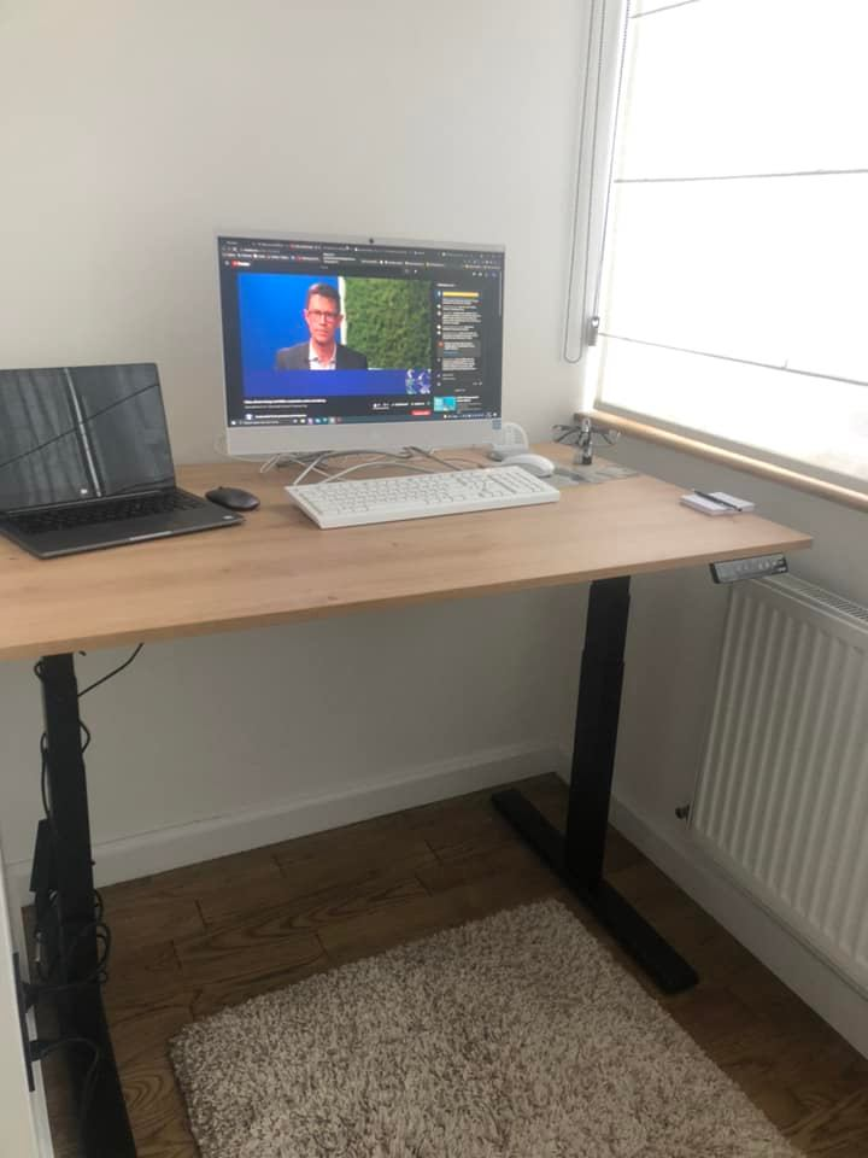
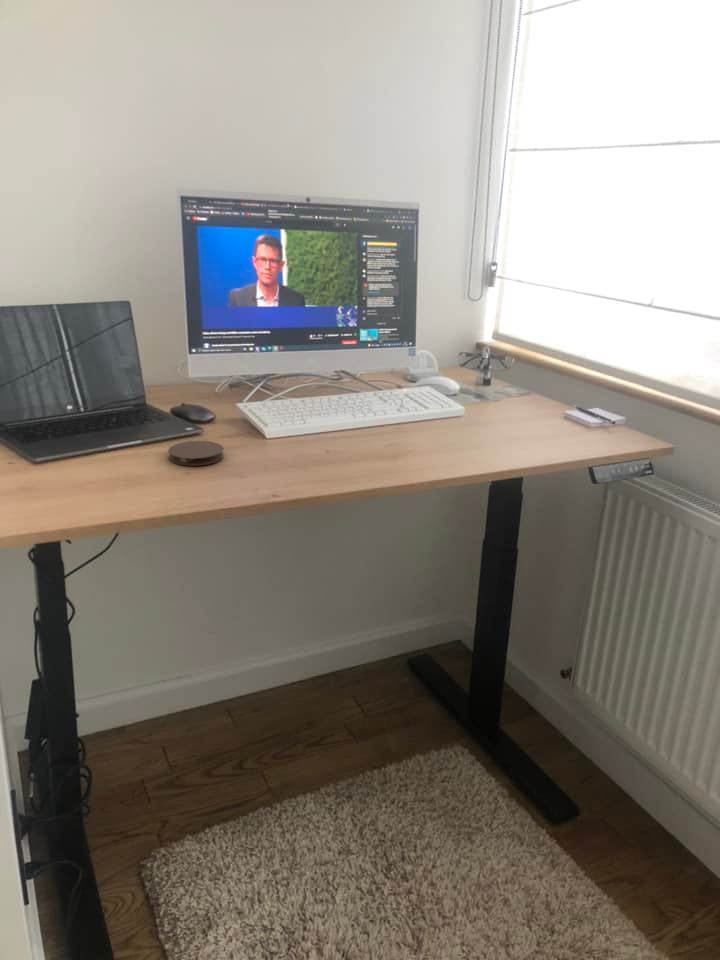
+ coaster [167,440,225,467]
